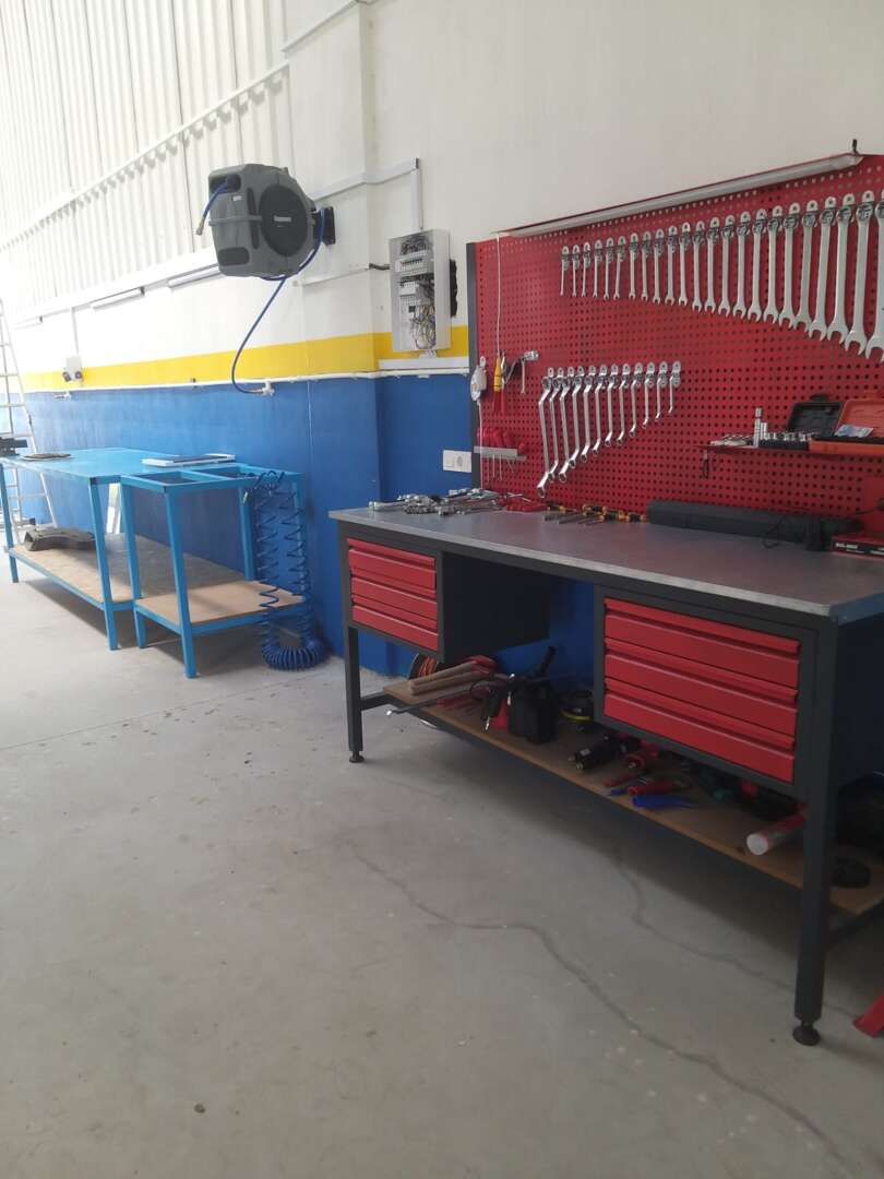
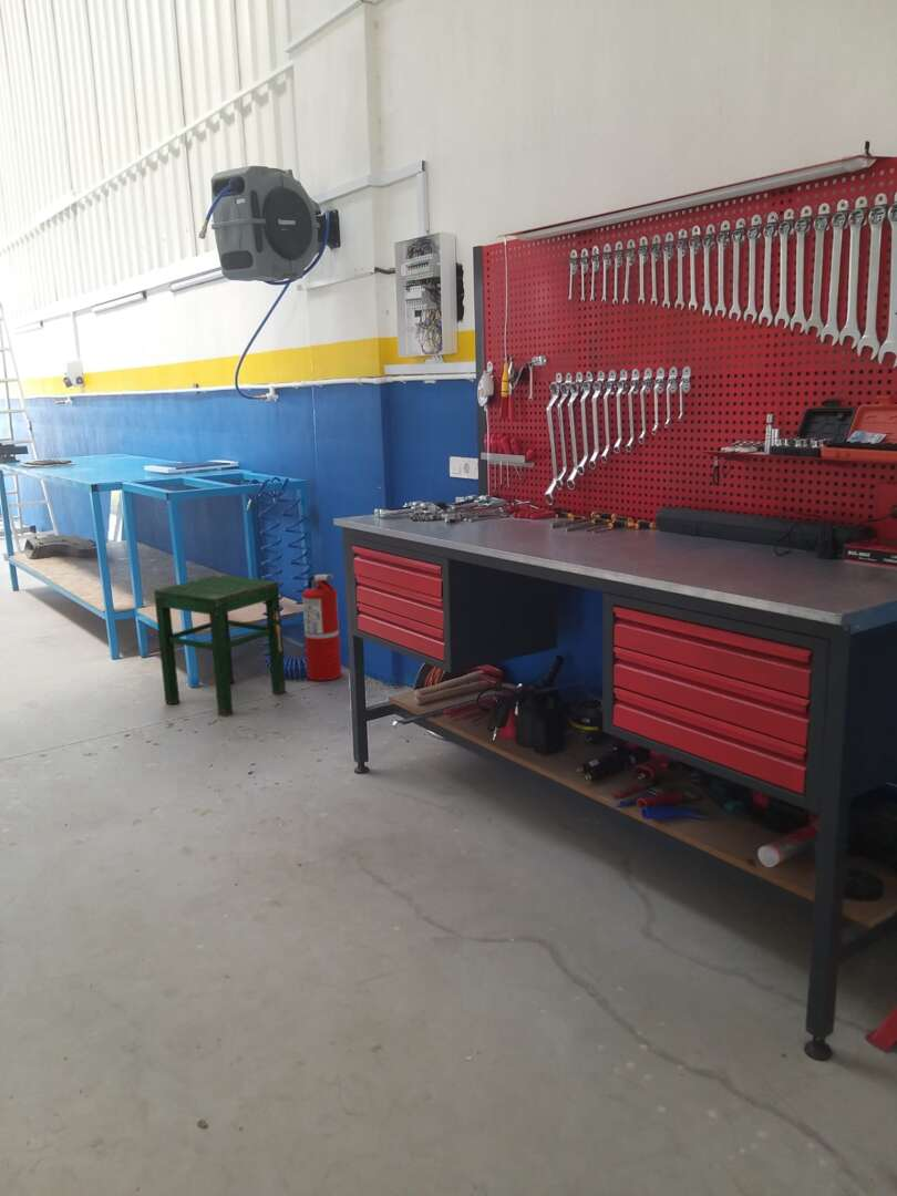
+ fire extinguisher [301,574,342,682]
+ stool [153,574,287,718]
